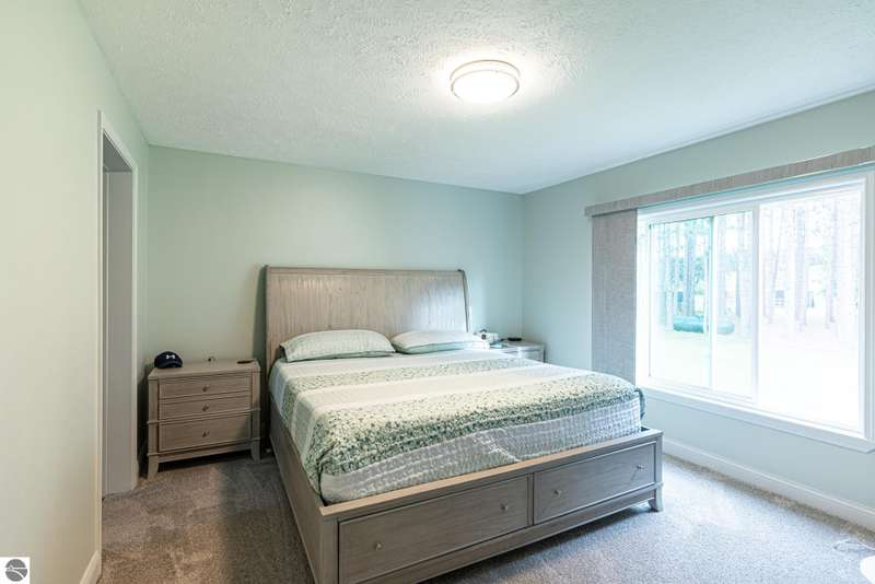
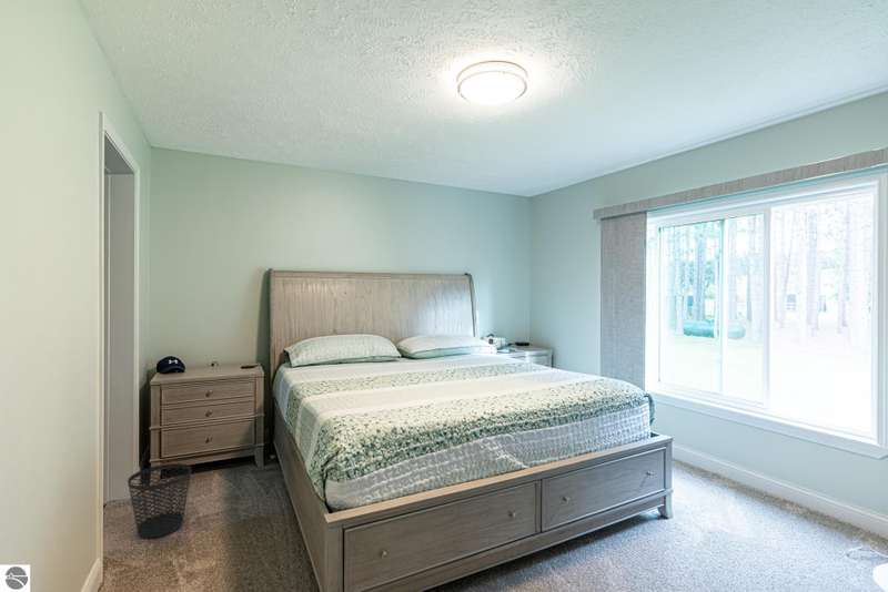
+ wastebasket [127,462,193,539]
